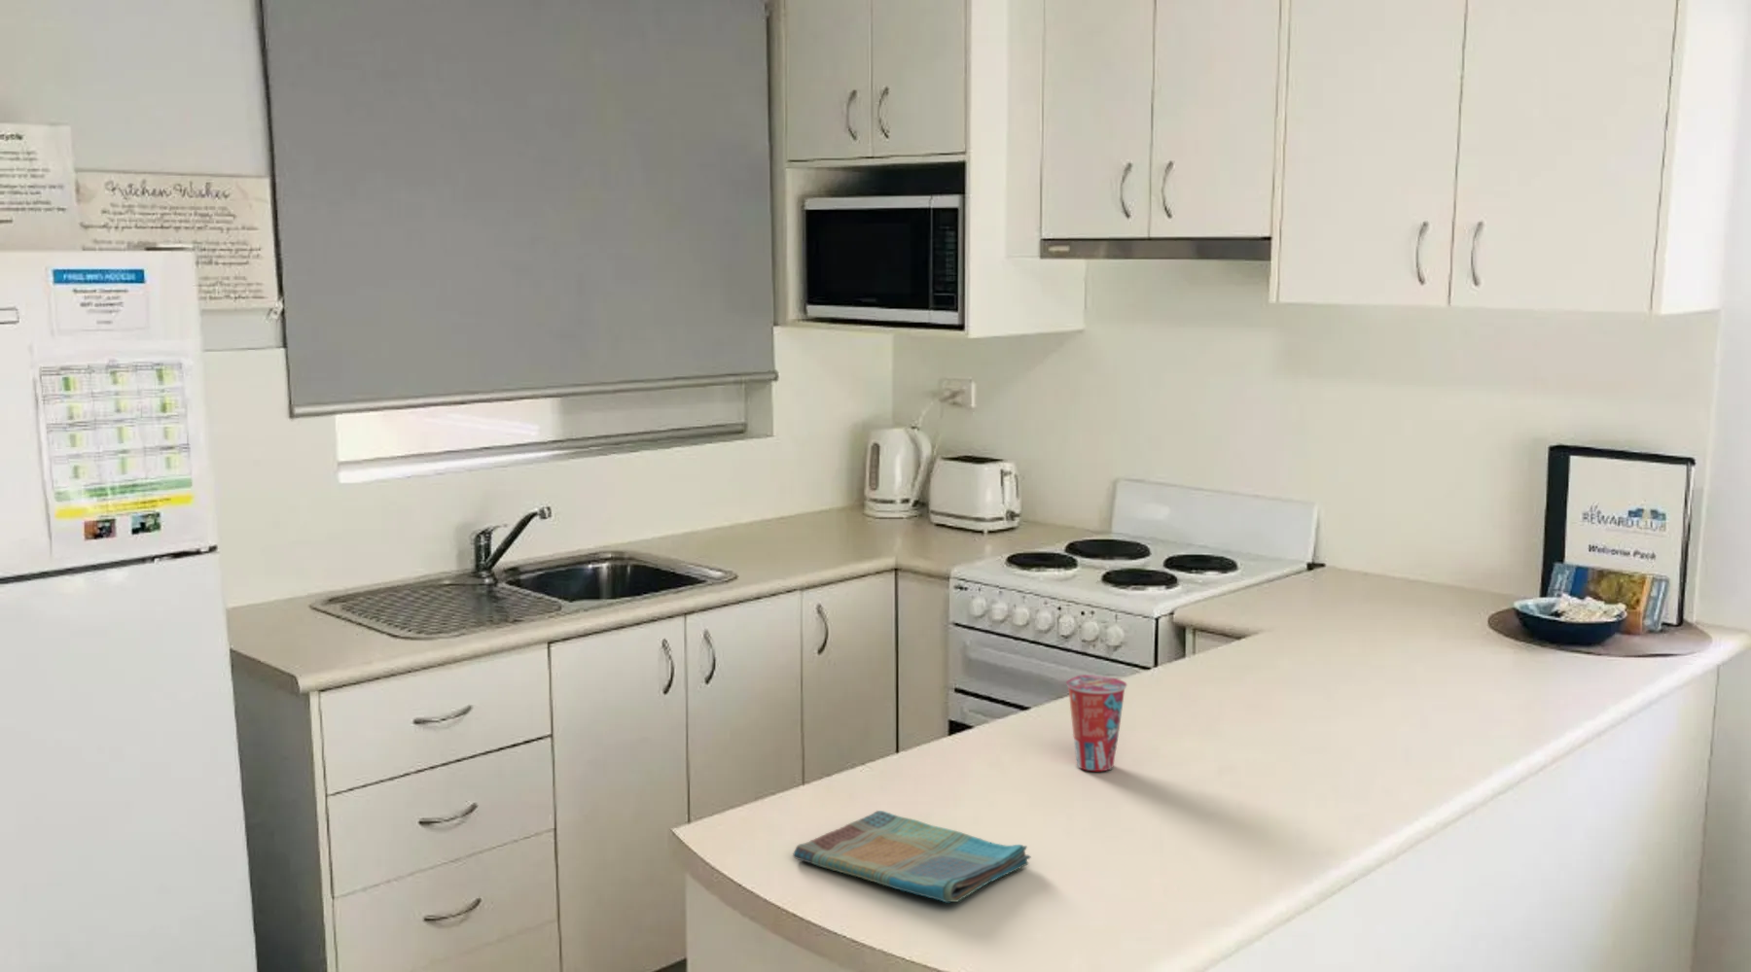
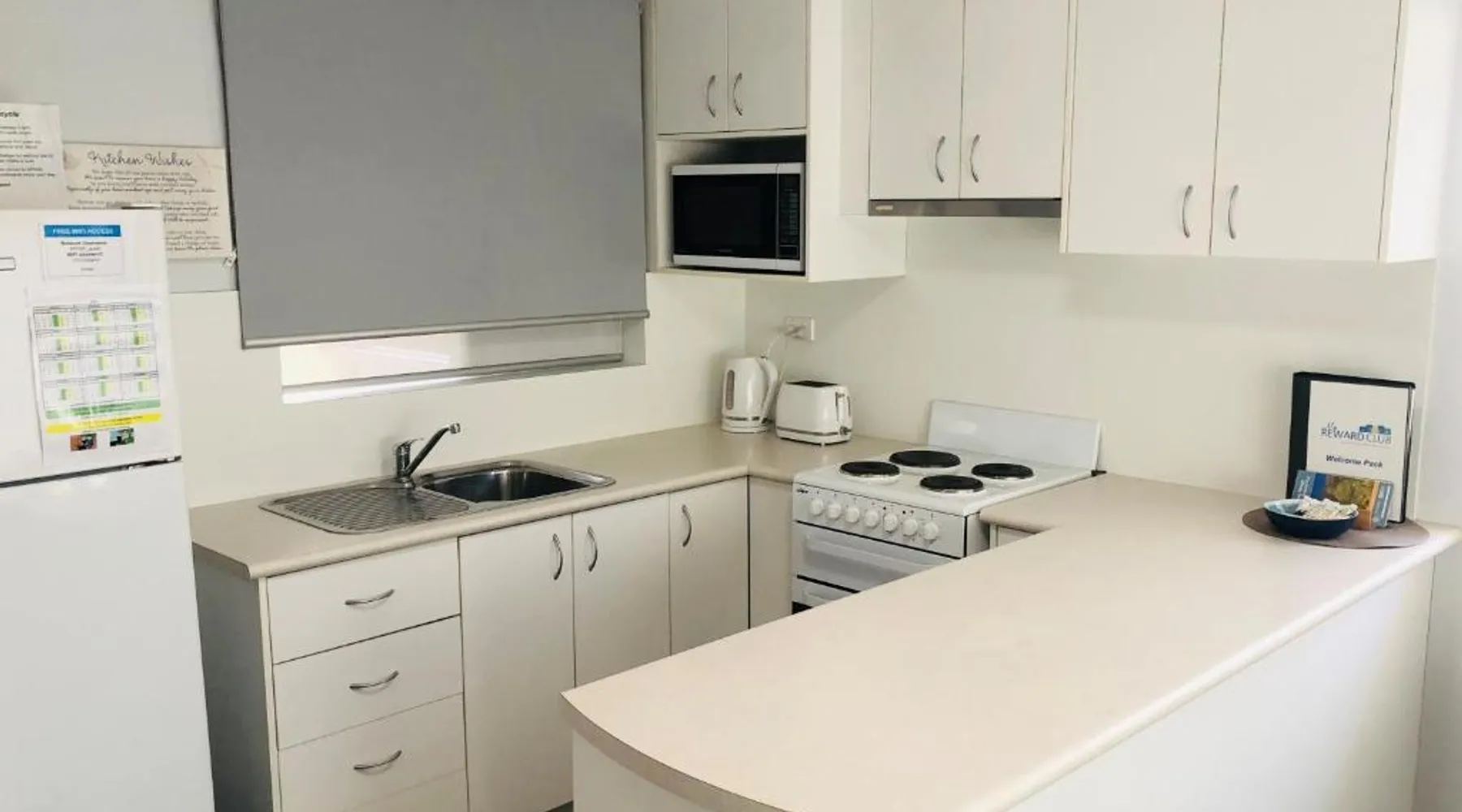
- cup [1065,674,1127,772]
- dish towel [792,809,1032,904]
